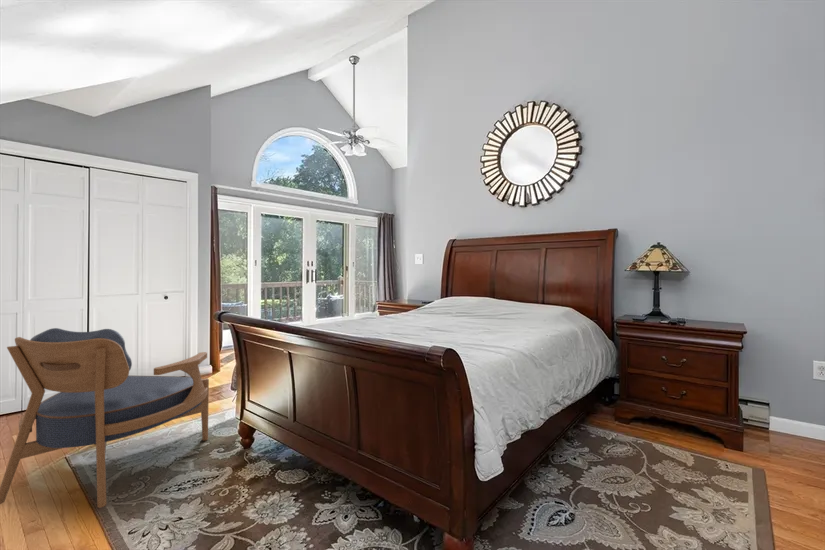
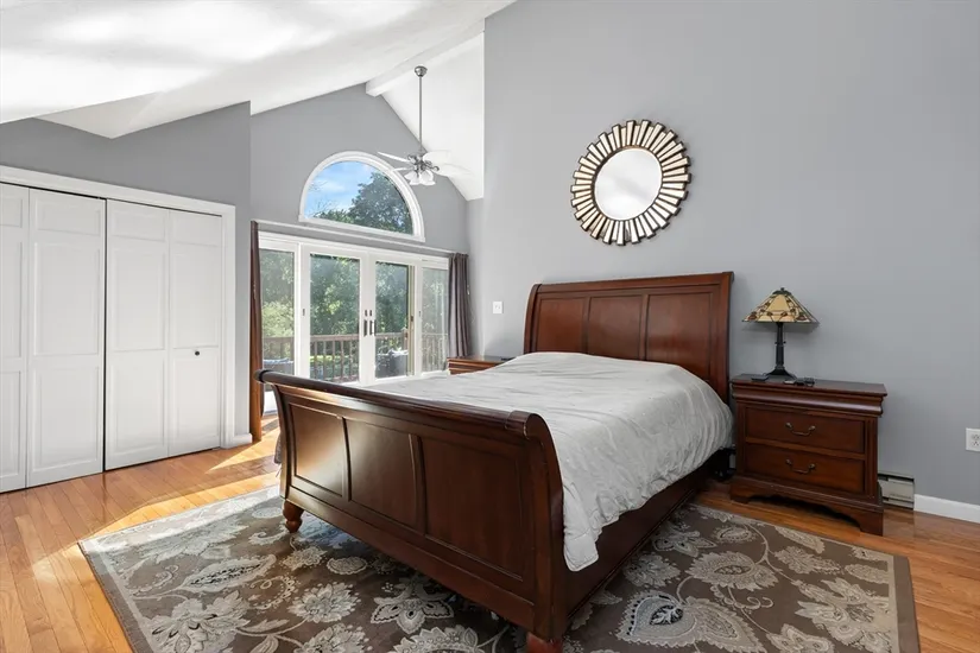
- armchair [0,327,210,509]
